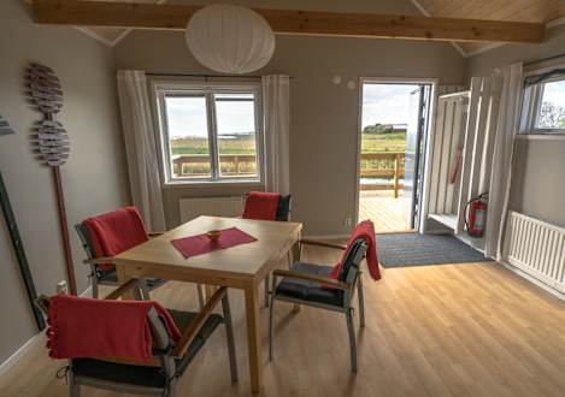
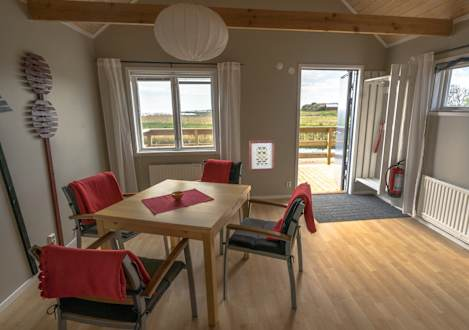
+ wall art [248,139,276,172]
